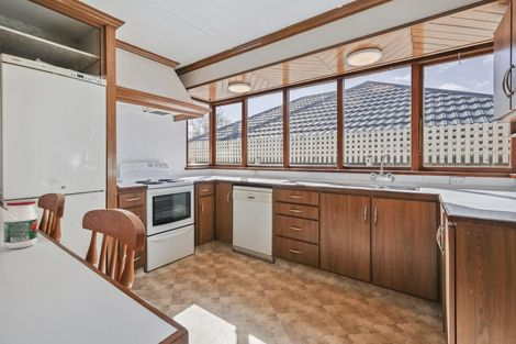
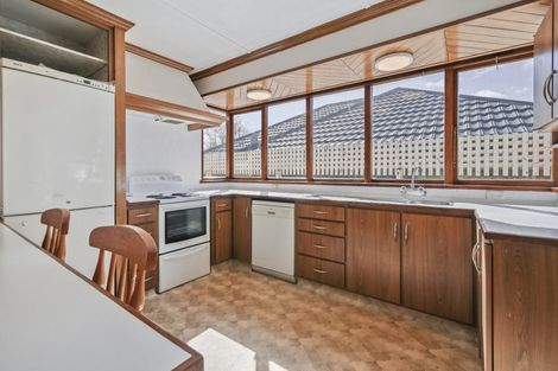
- jar [3,199,38,249]
